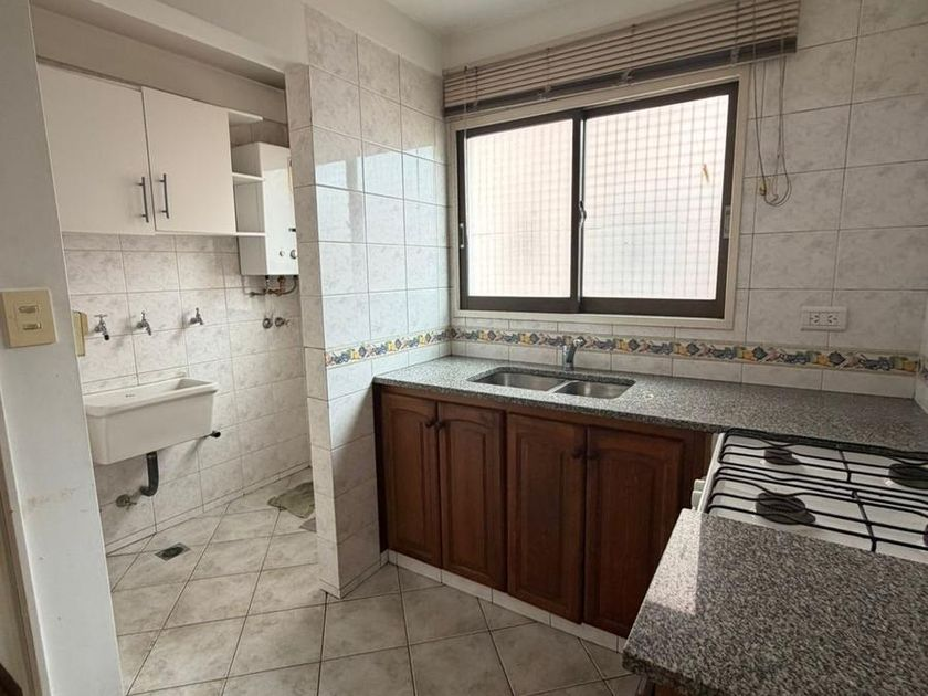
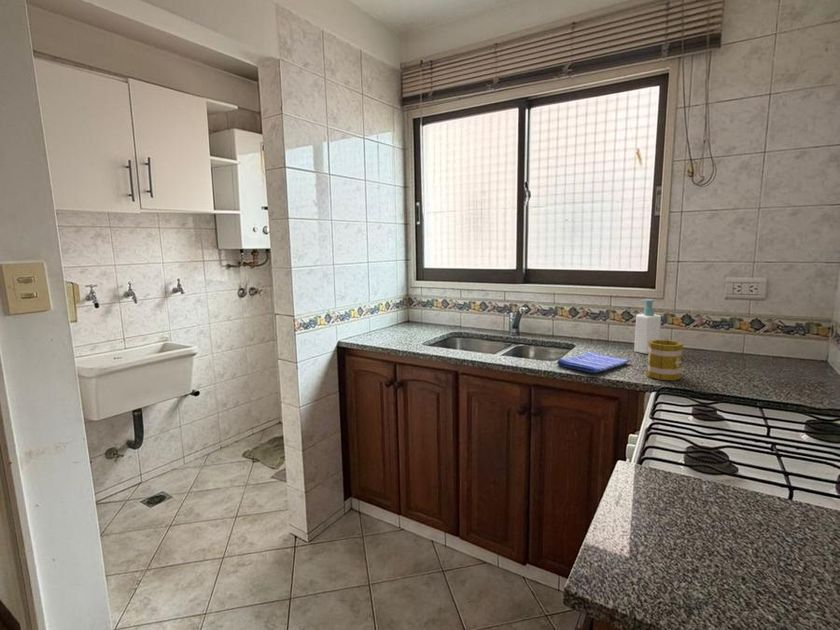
+ soap bottle [633,298,662,355]
+ dish towel [556,350,630,374]
+ mug [645,339,684,381]
